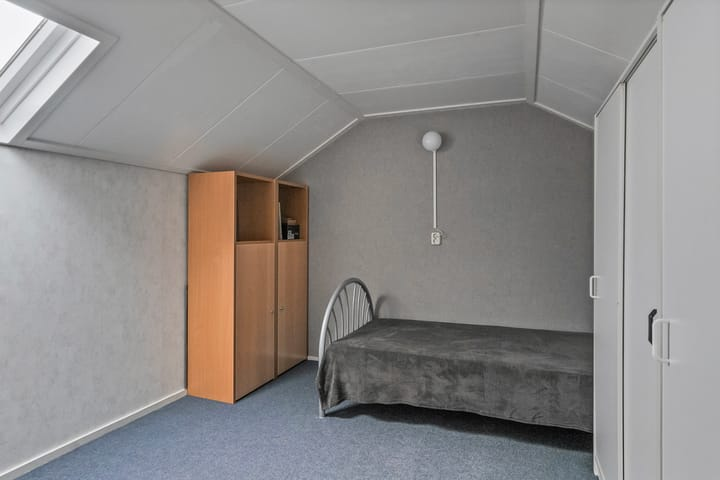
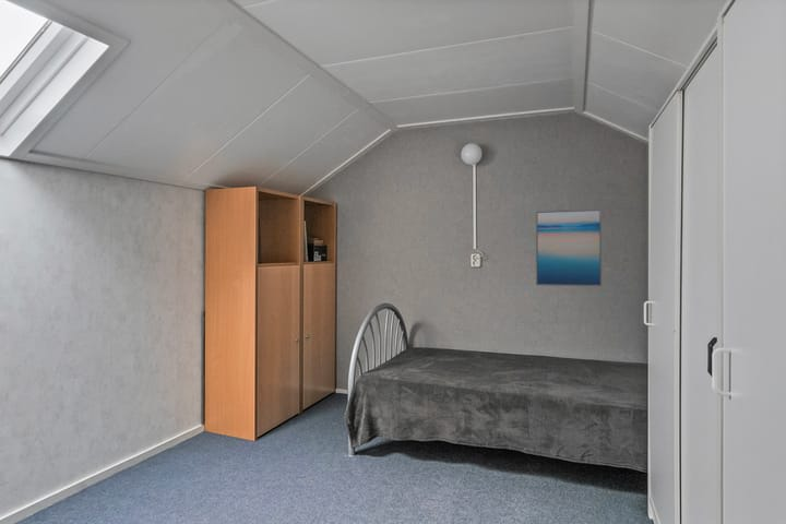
+ wall art [535,207,603,287]
